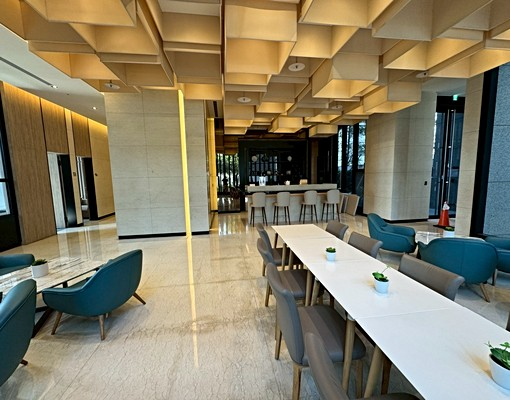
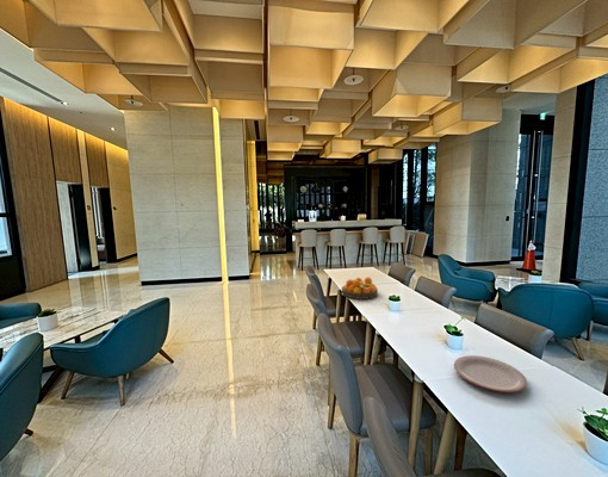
+ plate [453,354,528,394]
+ fruit bowl [340,275,379,301]
